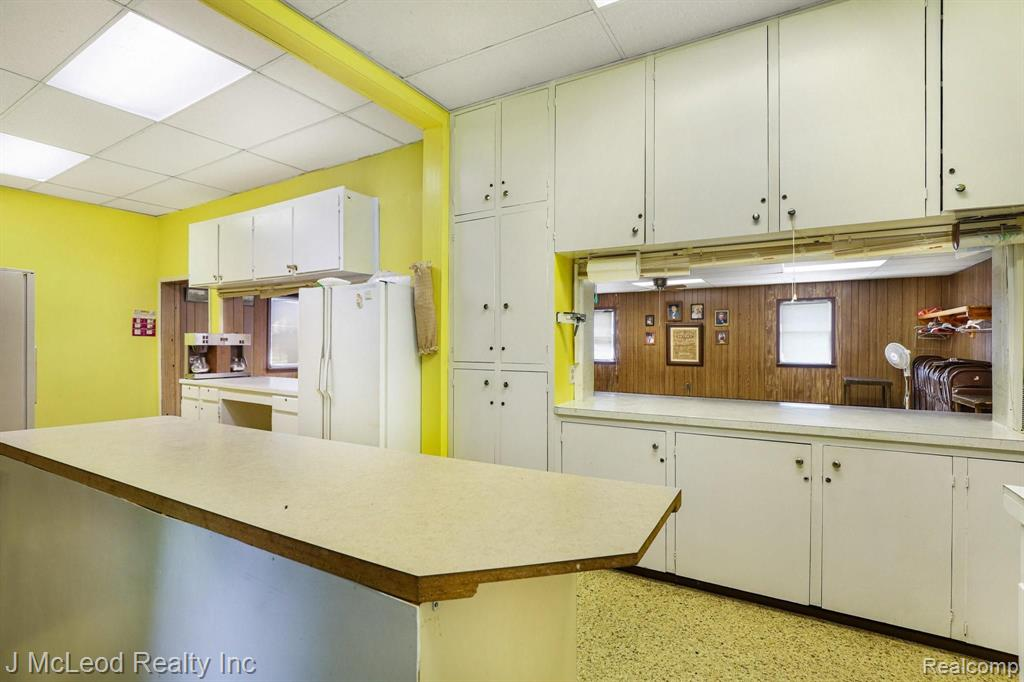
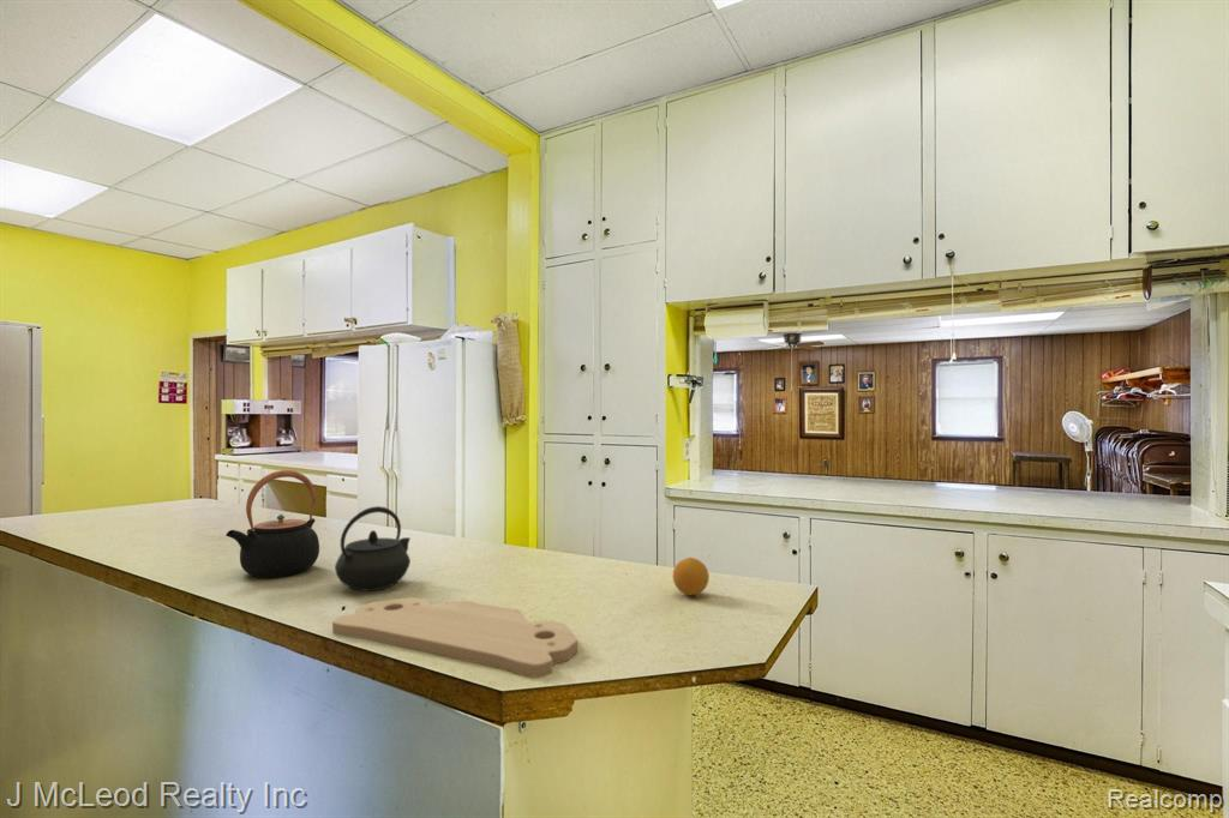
+ fruit [672,557,711,596]
+ cutting board [331,596,578,678]
+ teapot [224,469,320,579]
+ kettle [334,505,412,591]
